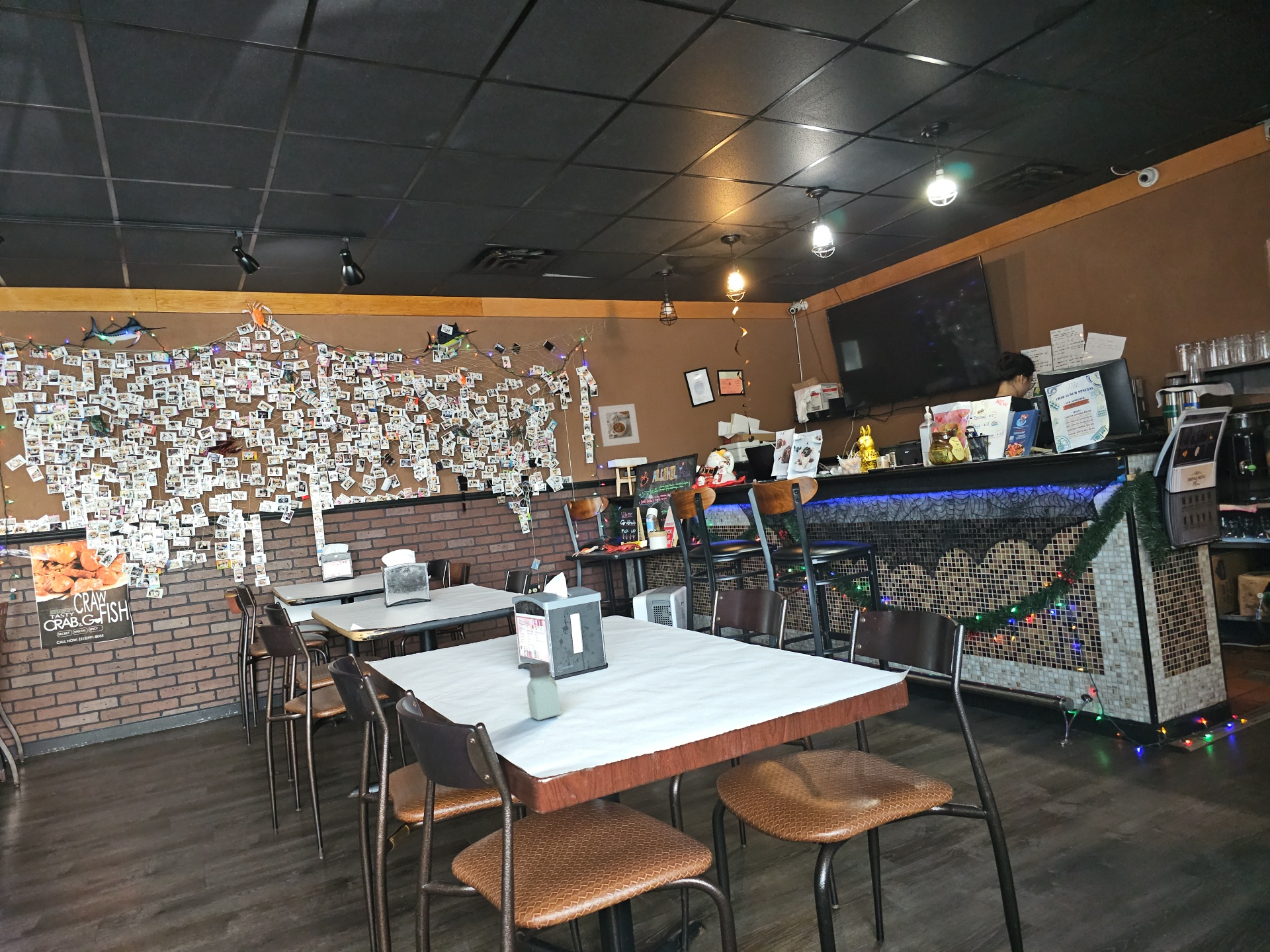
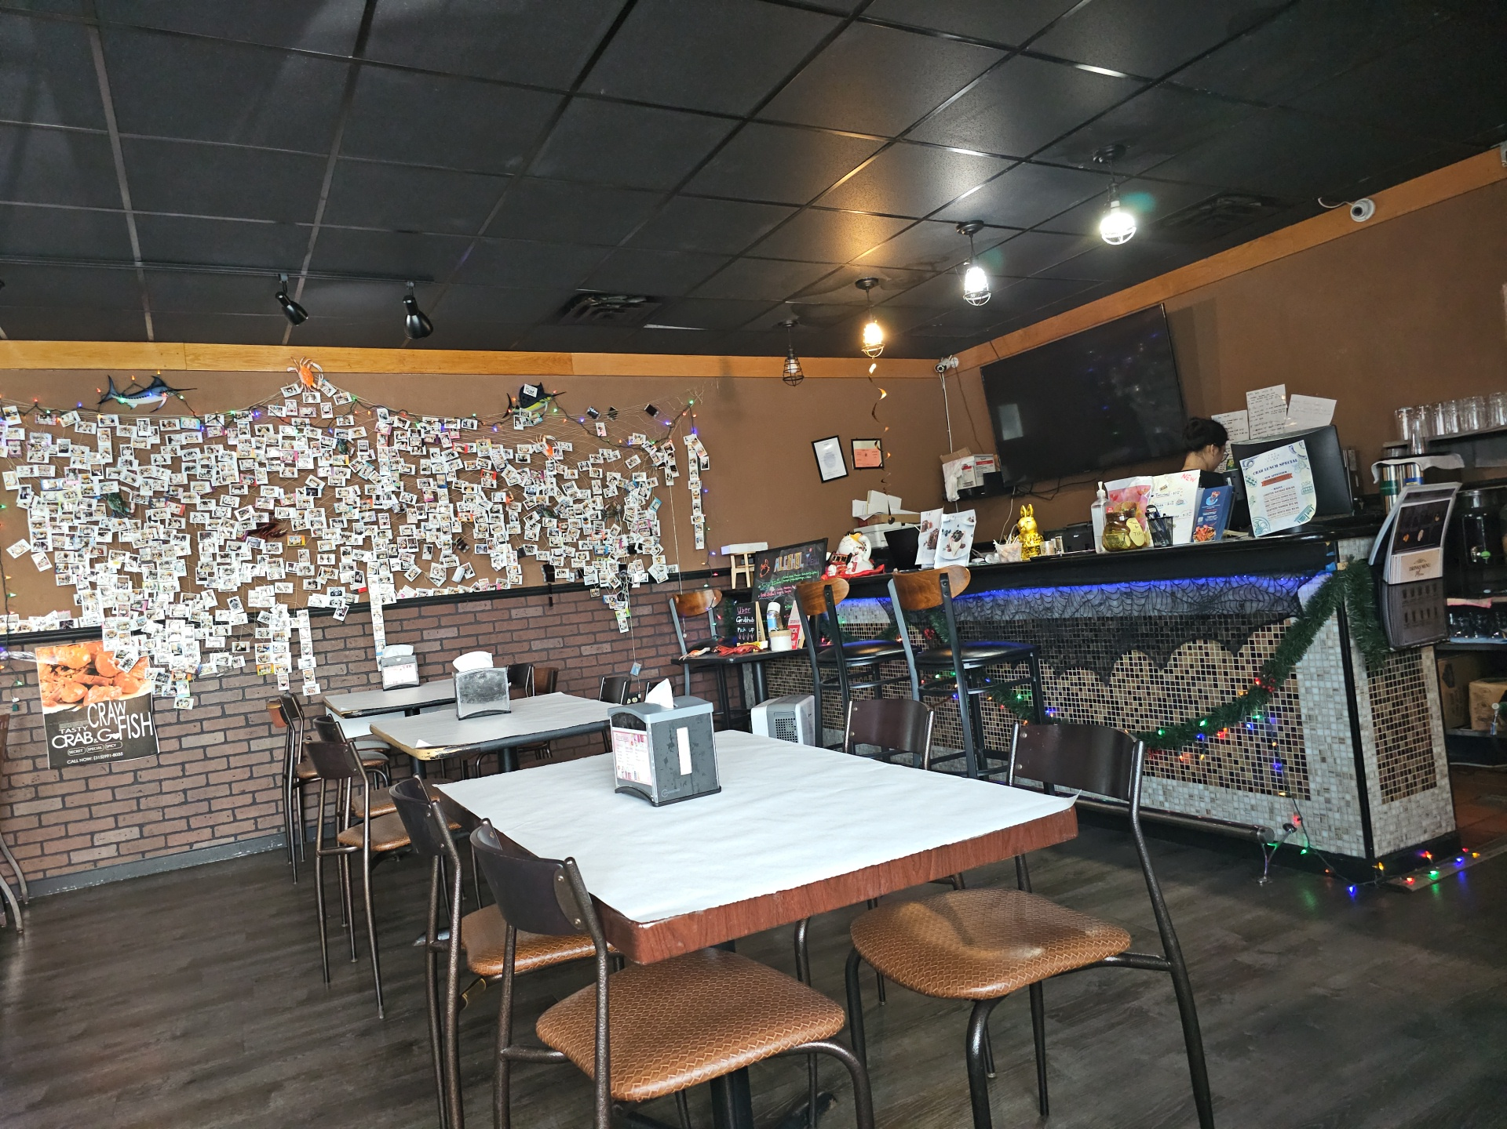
- saltshaker [527,662,562,721]
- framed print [597,403,640,448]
